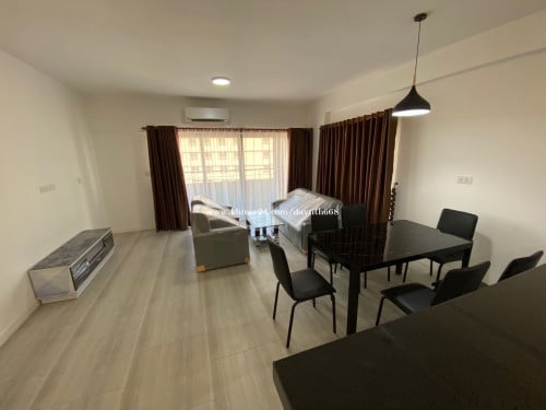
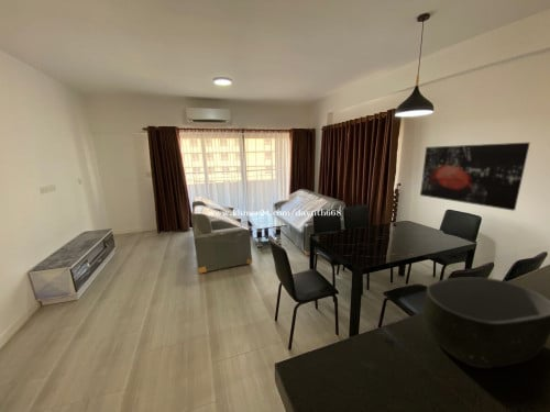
+ wall art [419,142,531,212]
+ bowl [422,276,550,369]
